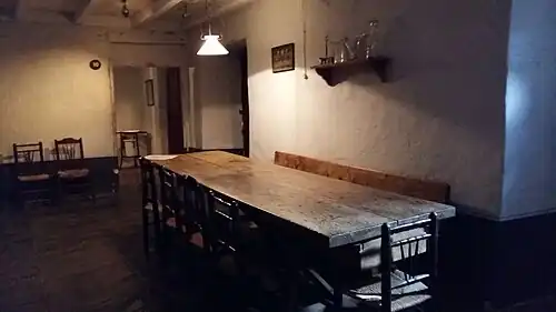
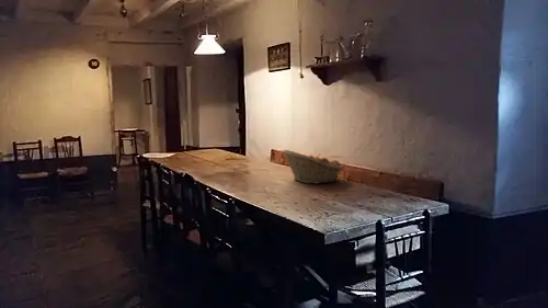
+ fruit basket [282,149,344,185]
